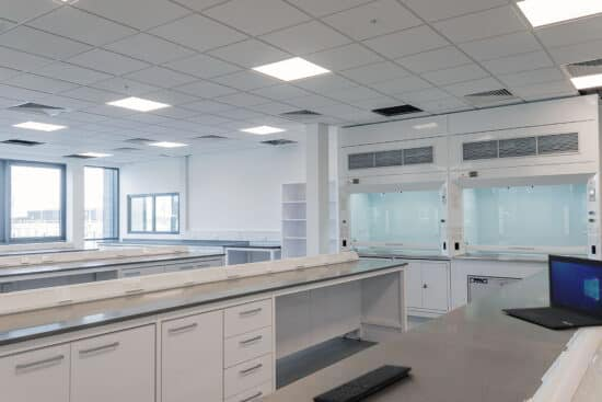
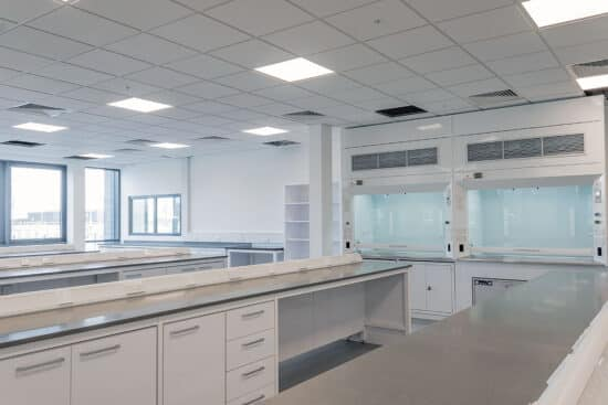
- keyboard [311,364,413,402]
- laptop [500,253,602,330]
